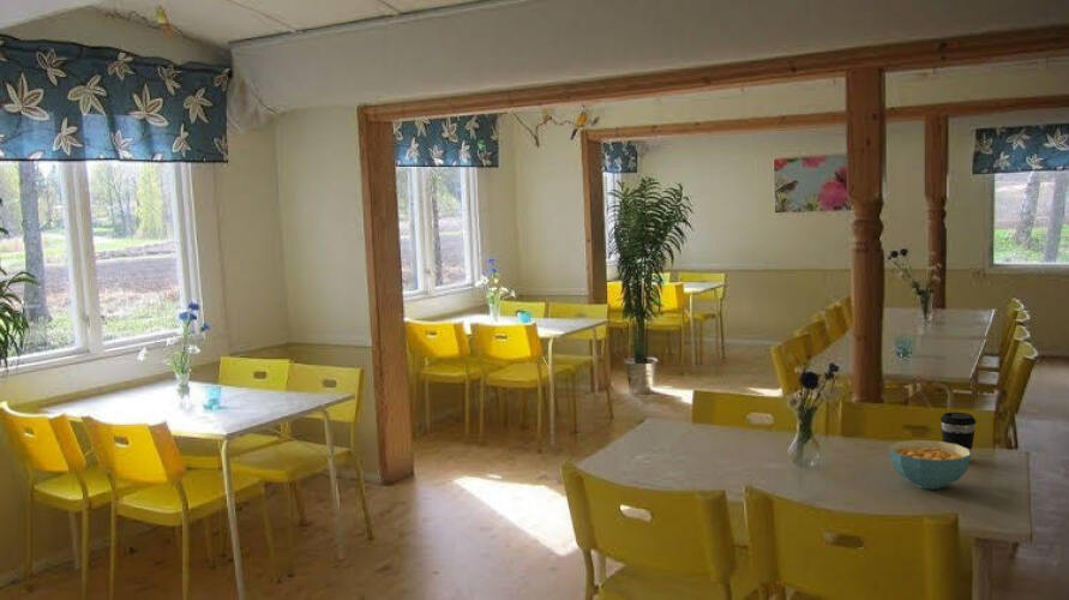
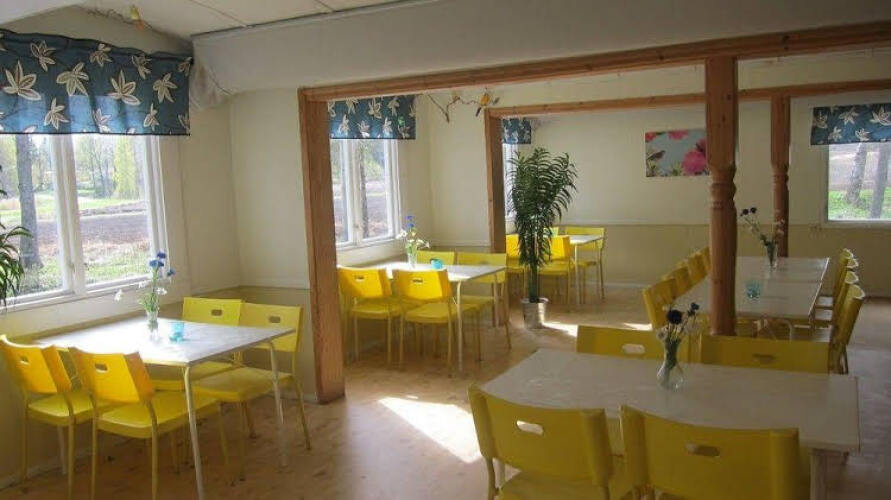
- cereal bowl [888,439,972,491]
- coffee cup [939,412,977,454]
